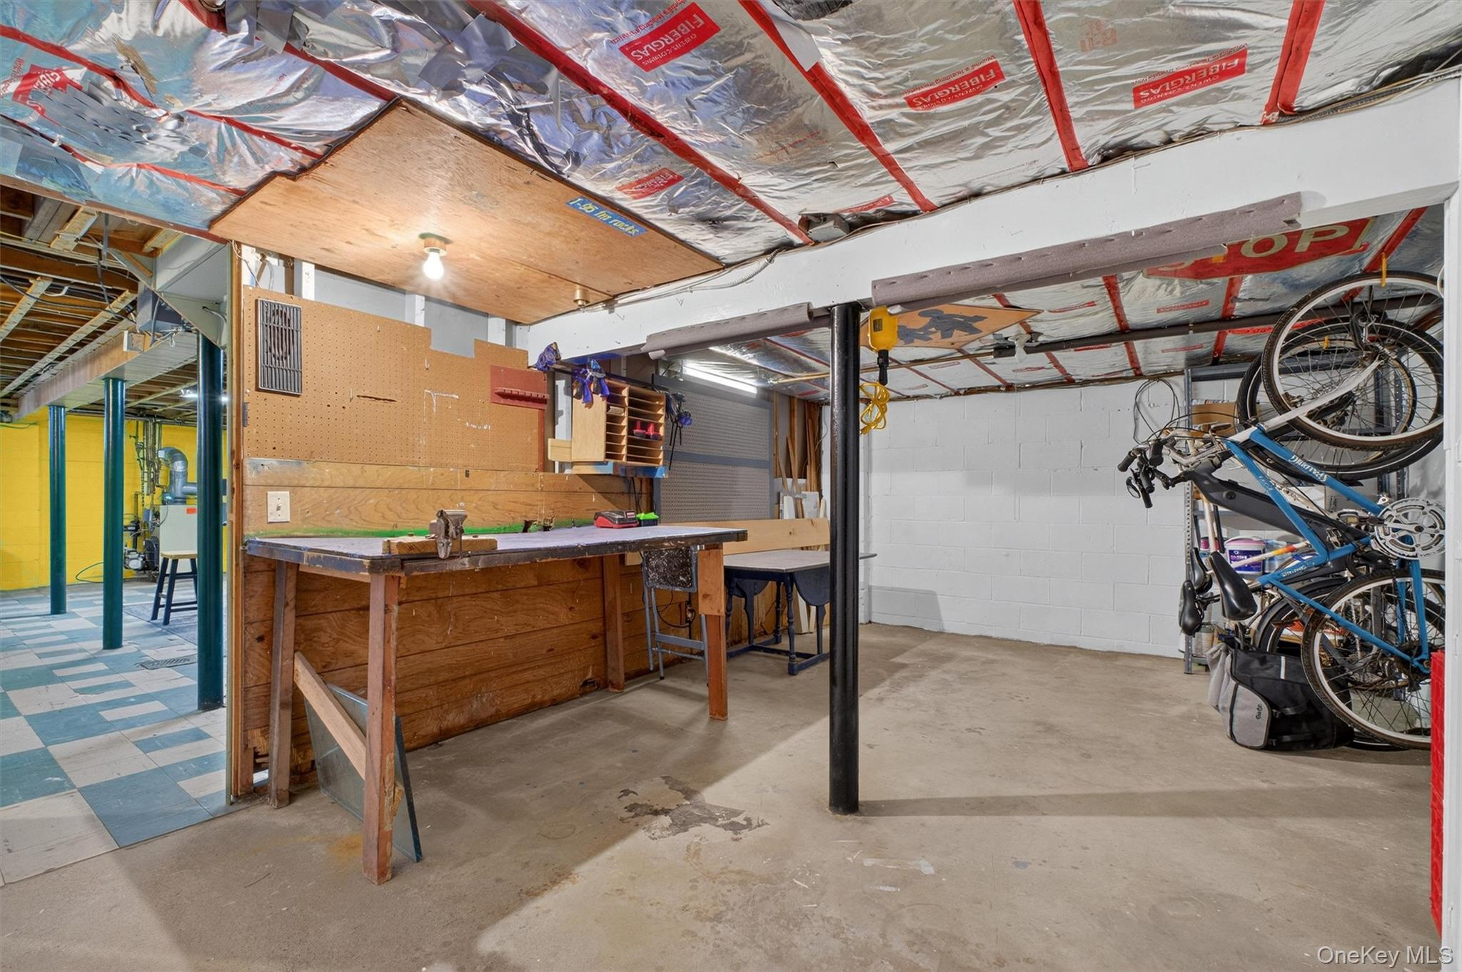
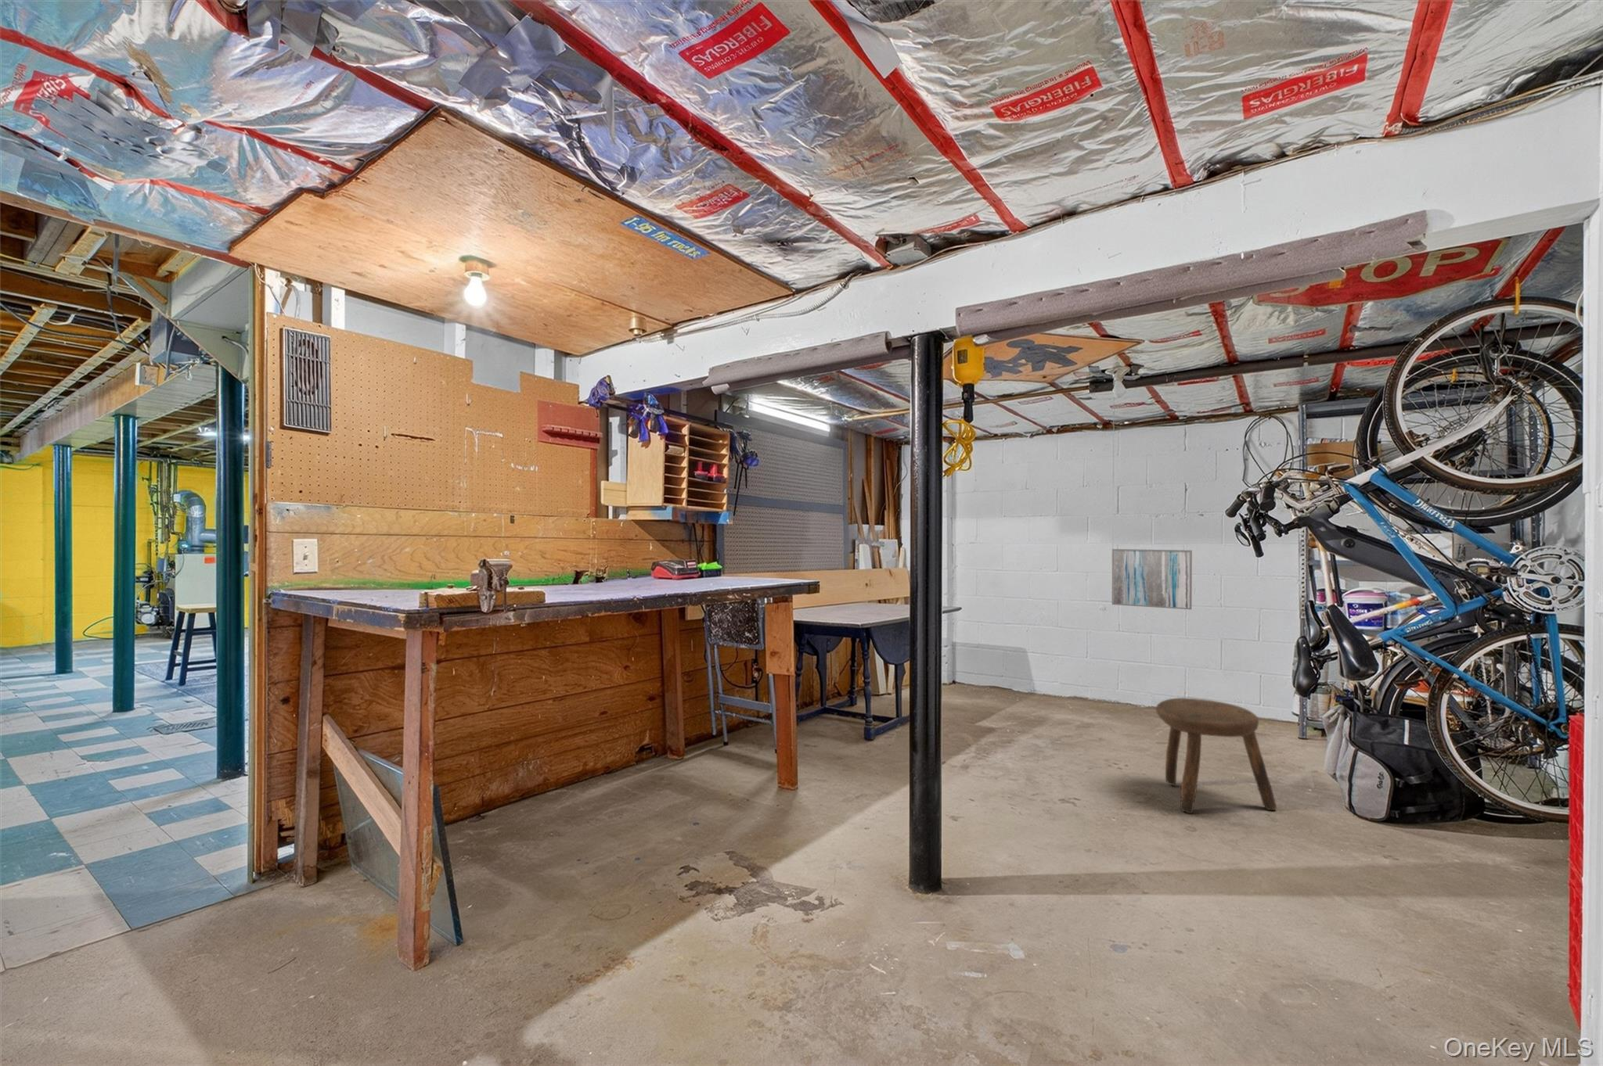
+ stool [1156,697,1277,814]
+ wall art [1112,548,1192,610]
